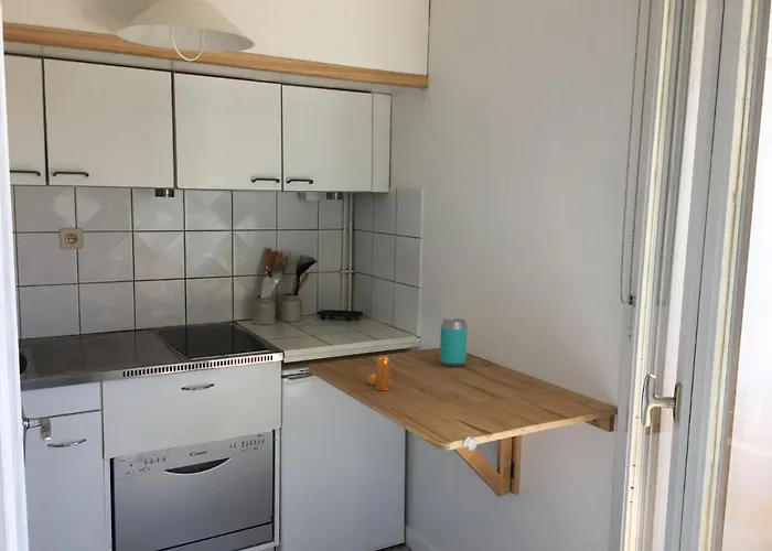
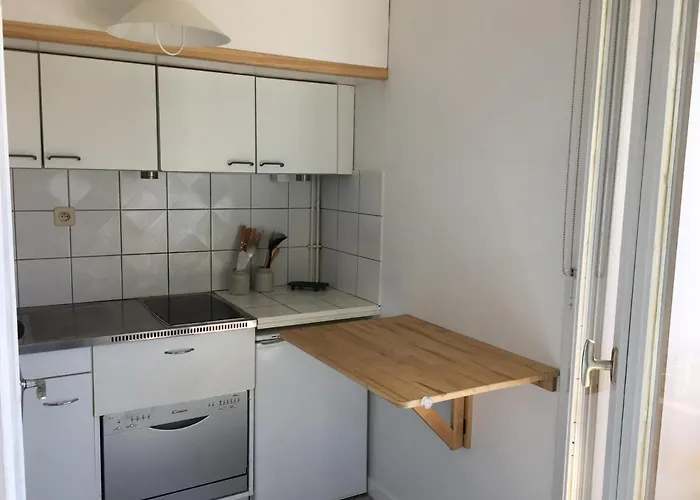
- pepper shaker [367,355,392,391]
- beverage can [439,317,469,367]
